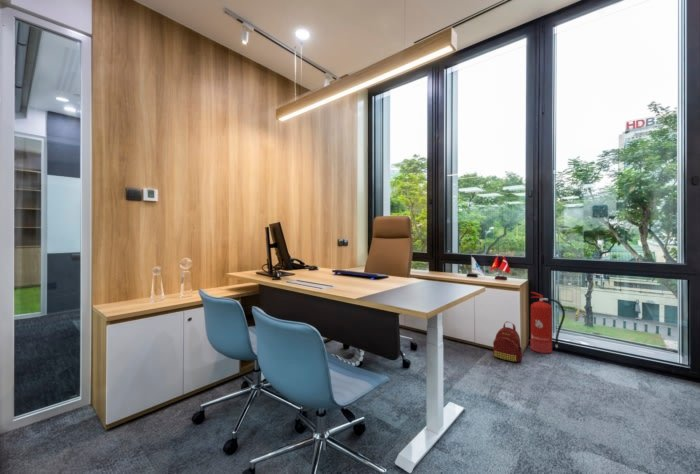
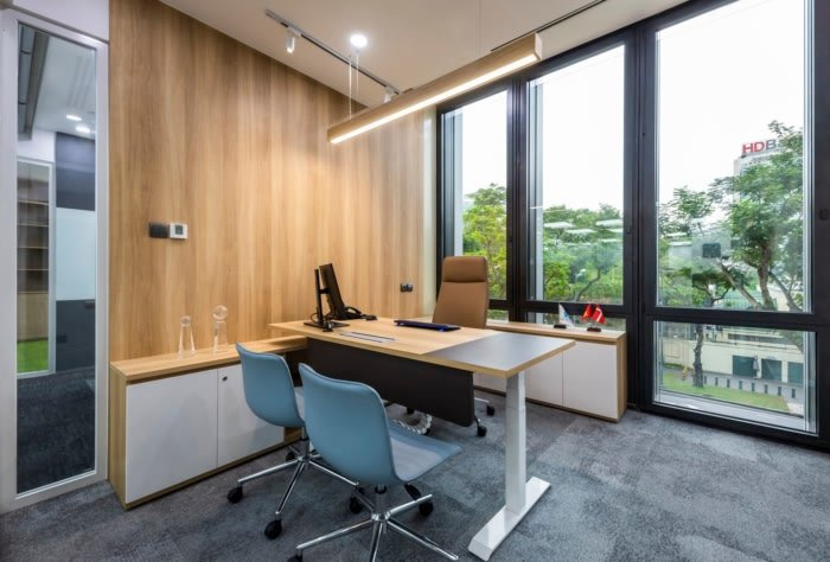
- backpack [492,321,523,363]
- fire extinguisher [530,291,566,354]
